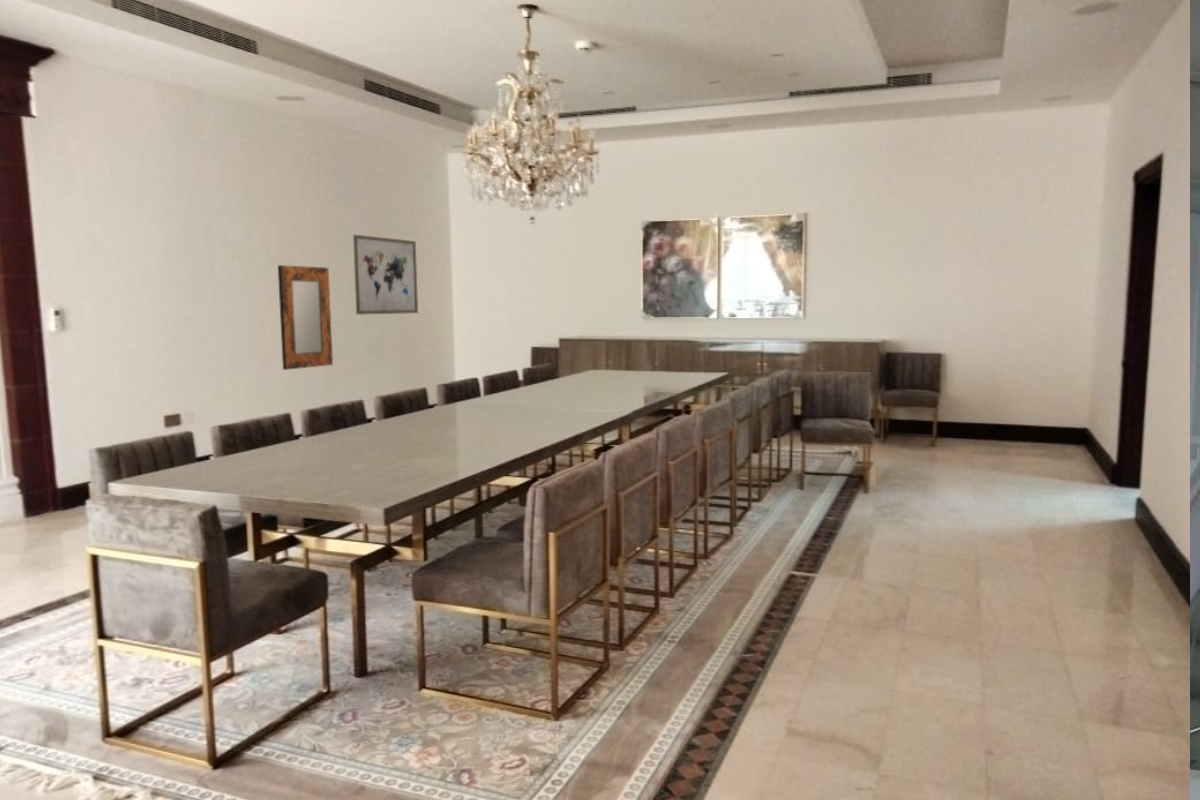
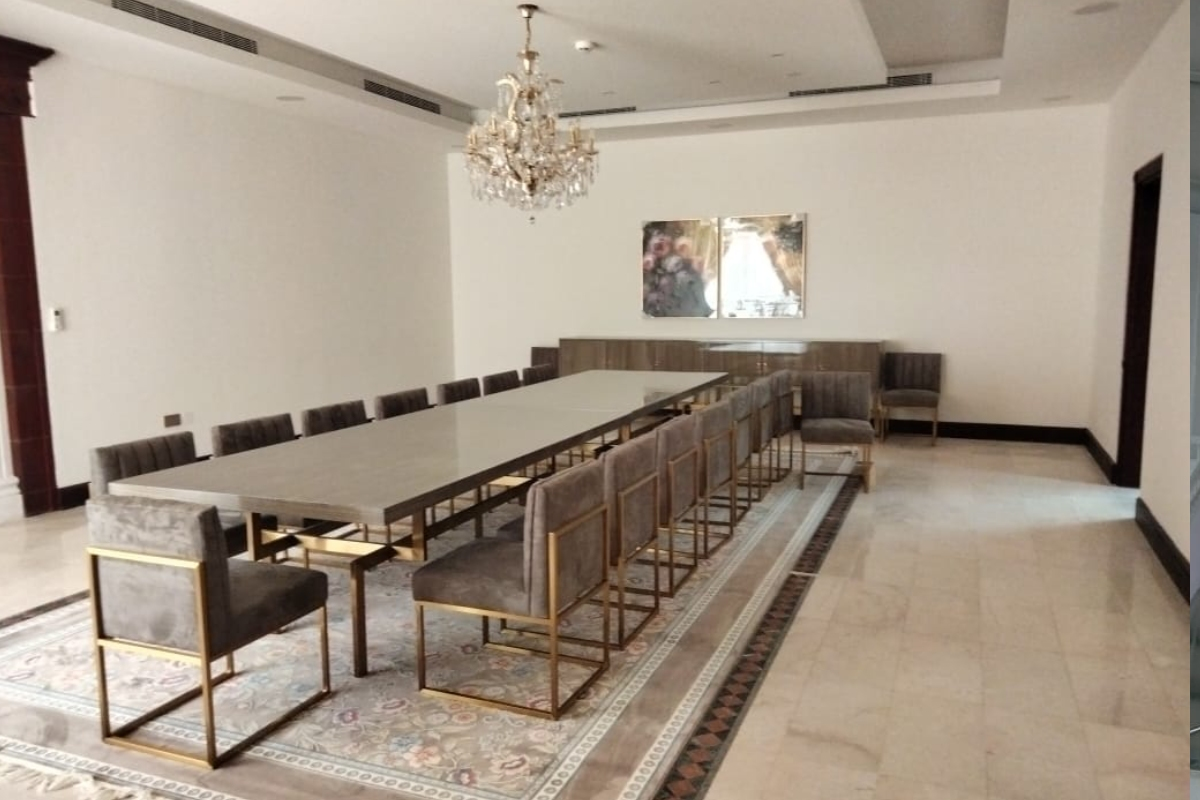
- wall art [352,234,419,315]
- home mirror [277,264,334,371]
